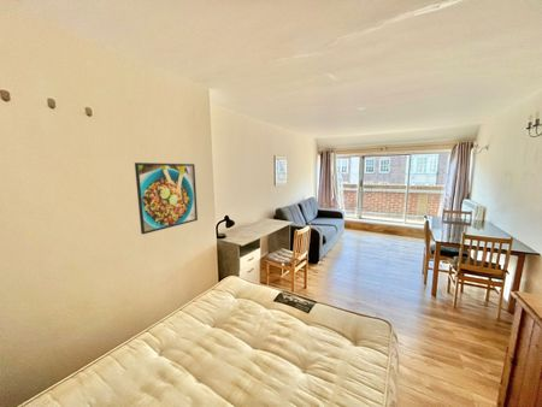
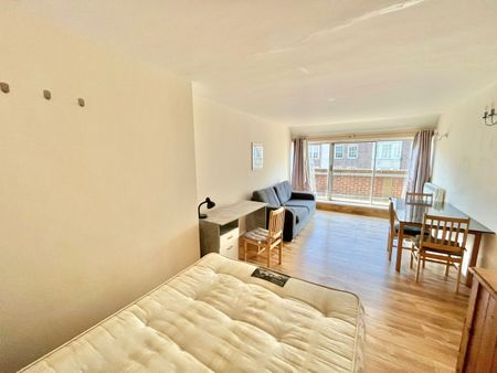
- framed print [134,161,199,235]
